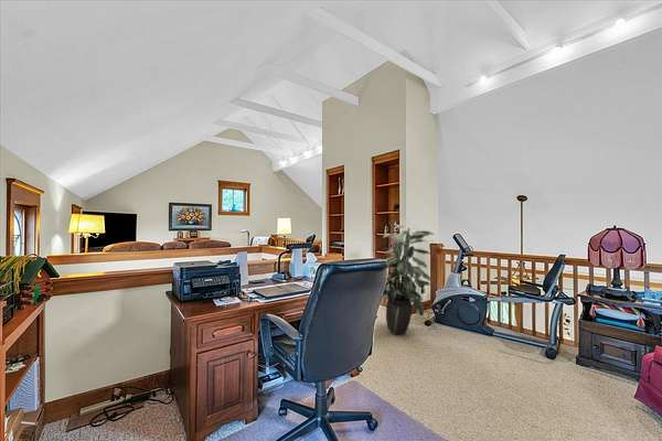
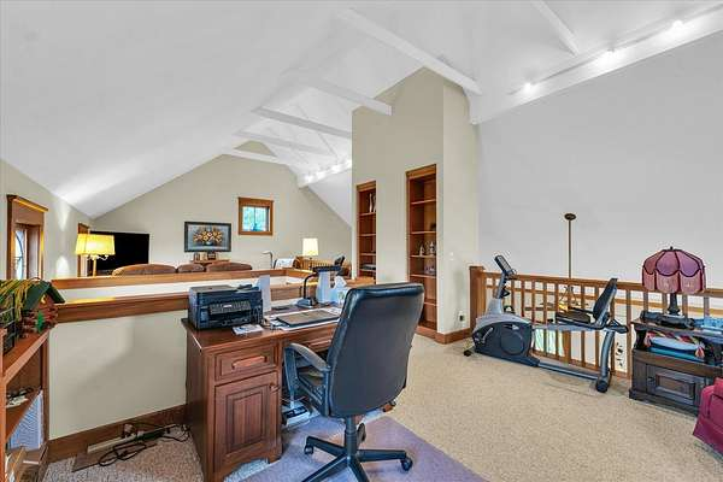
- indoor plant [382,224,435,335]
